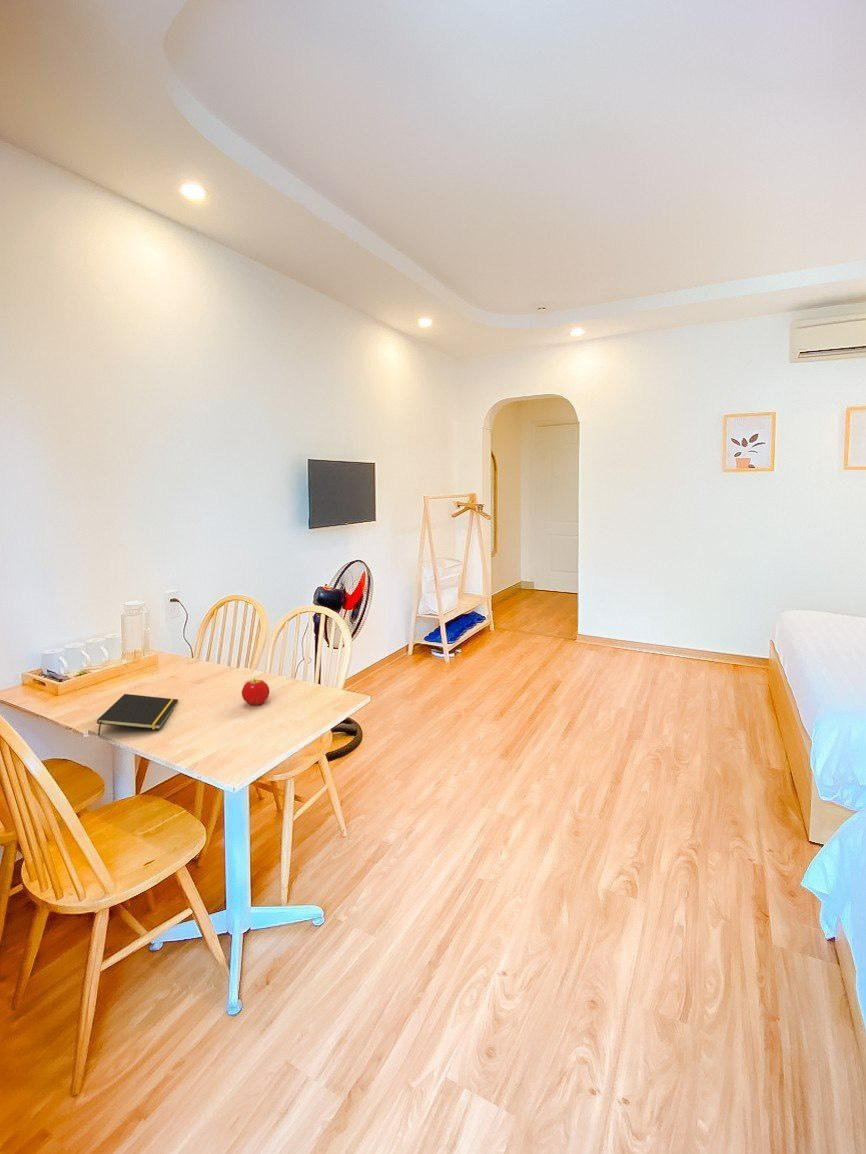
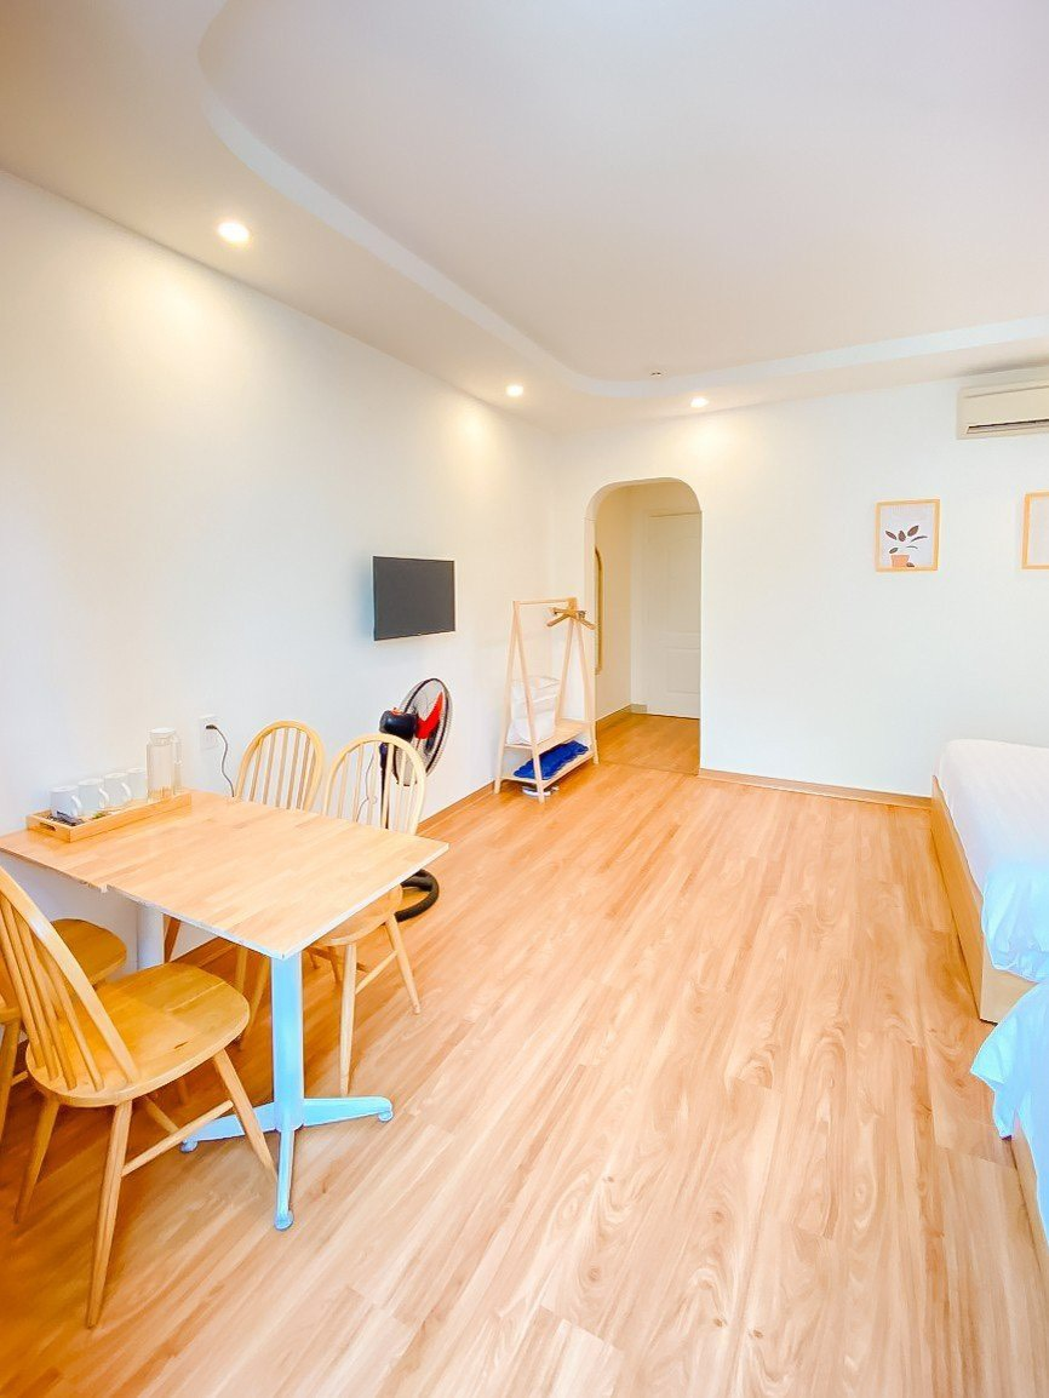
- notepad [96,693,179,737]
- fruit [241,678,270,706]
